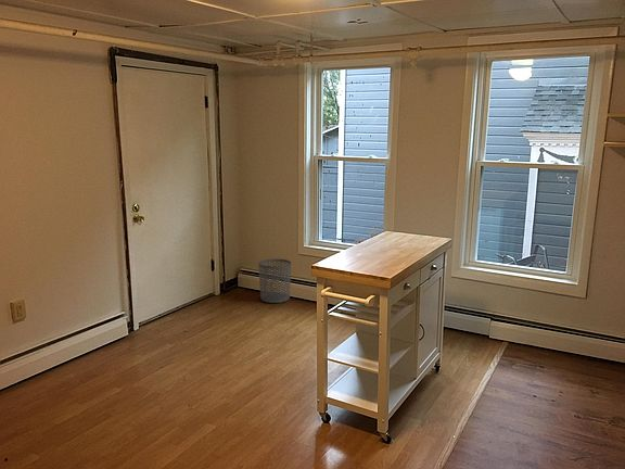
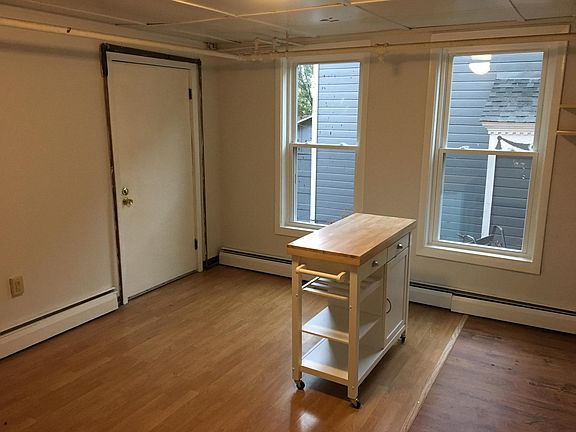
- waste bin [257,258,292,304]
